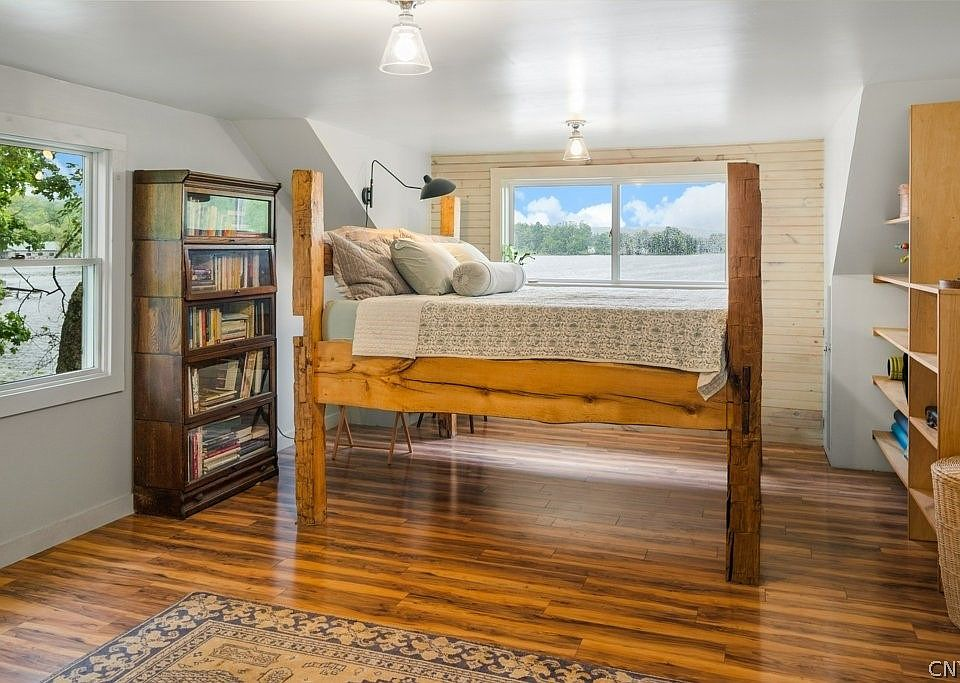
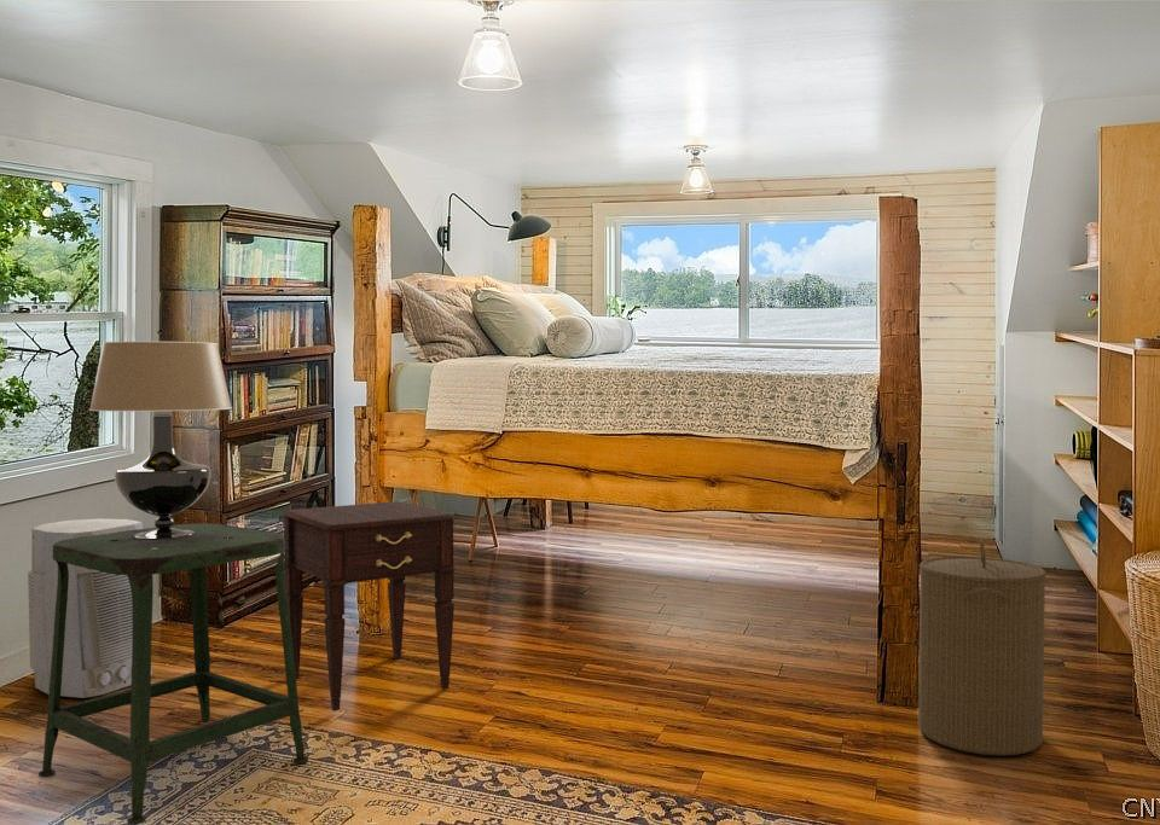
+ stool [37,522,309,825]
+ nightstand [282,500,457,713]
+ table lamp [88,341,233,540]
+ air purifier [27,517,153,699]
+ laundry hamper [917,539,1048,756]
